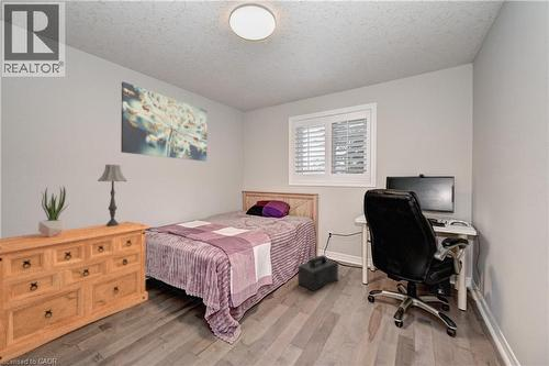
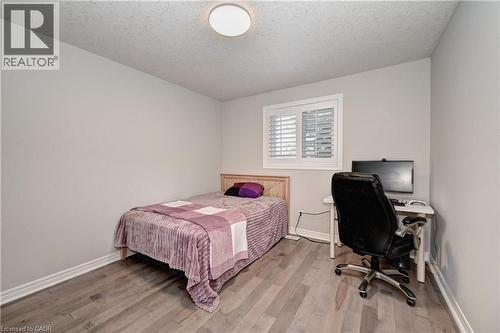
- table lamp [97,164,128,226]
- potted plant [37,186,70,237]
- dresser [0,221,150,365]
- wall art [120,81,209,163]
- speaker [296,254,339,292]
